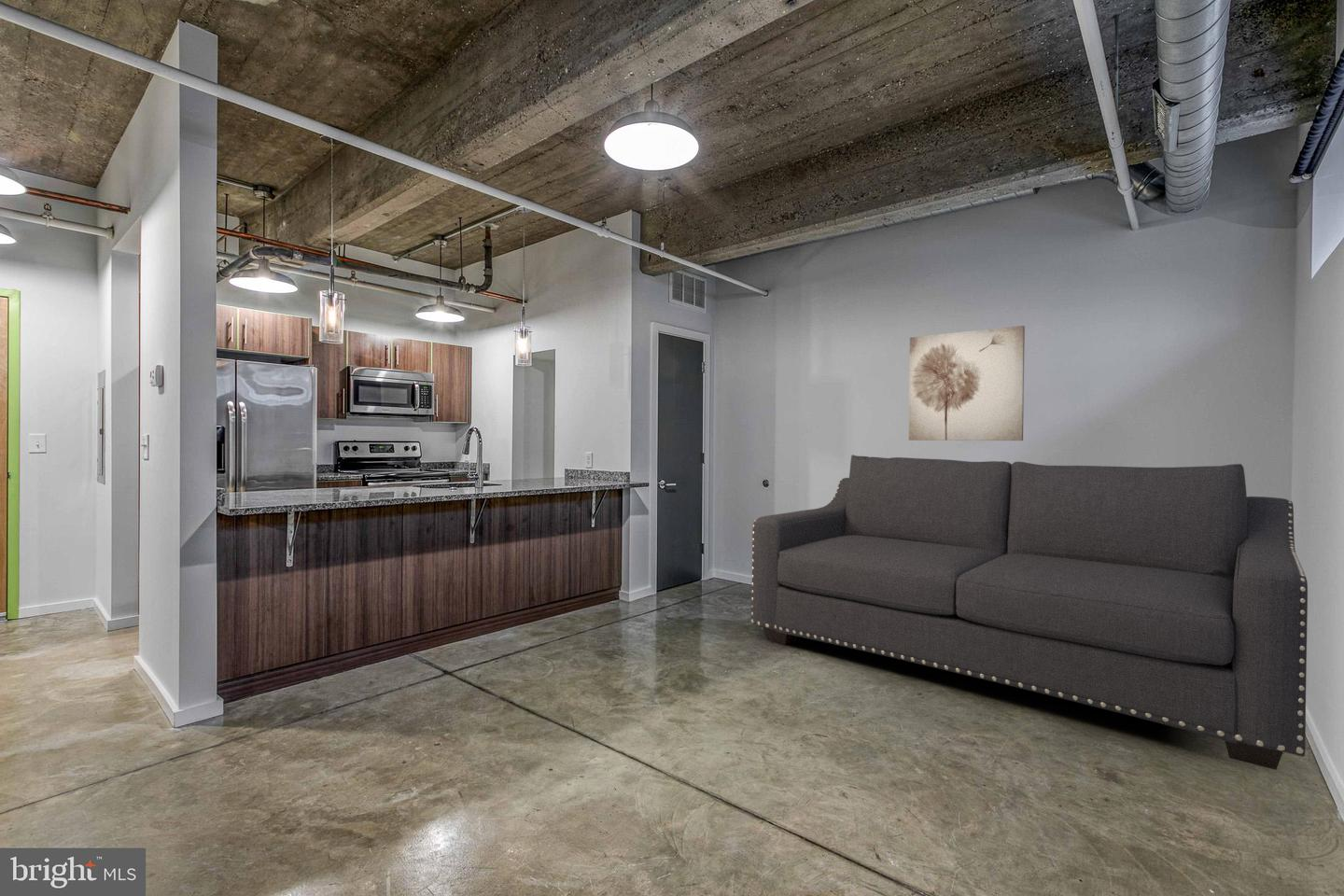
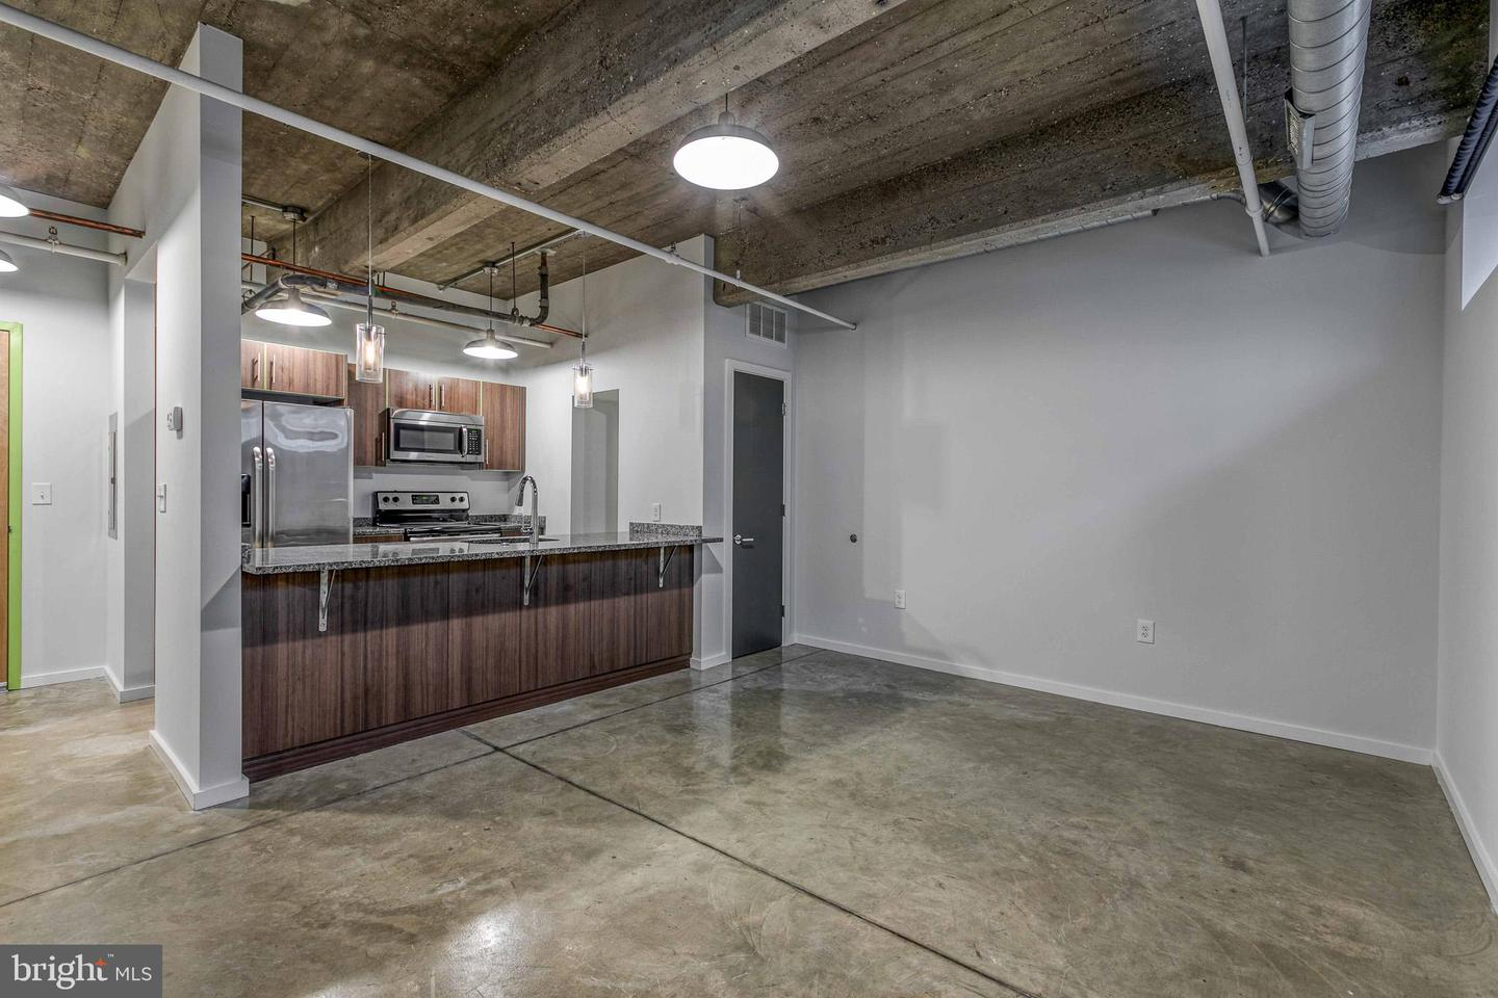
- wall art [908,325,1026,441]
- sofa [750,454,1309,771]
